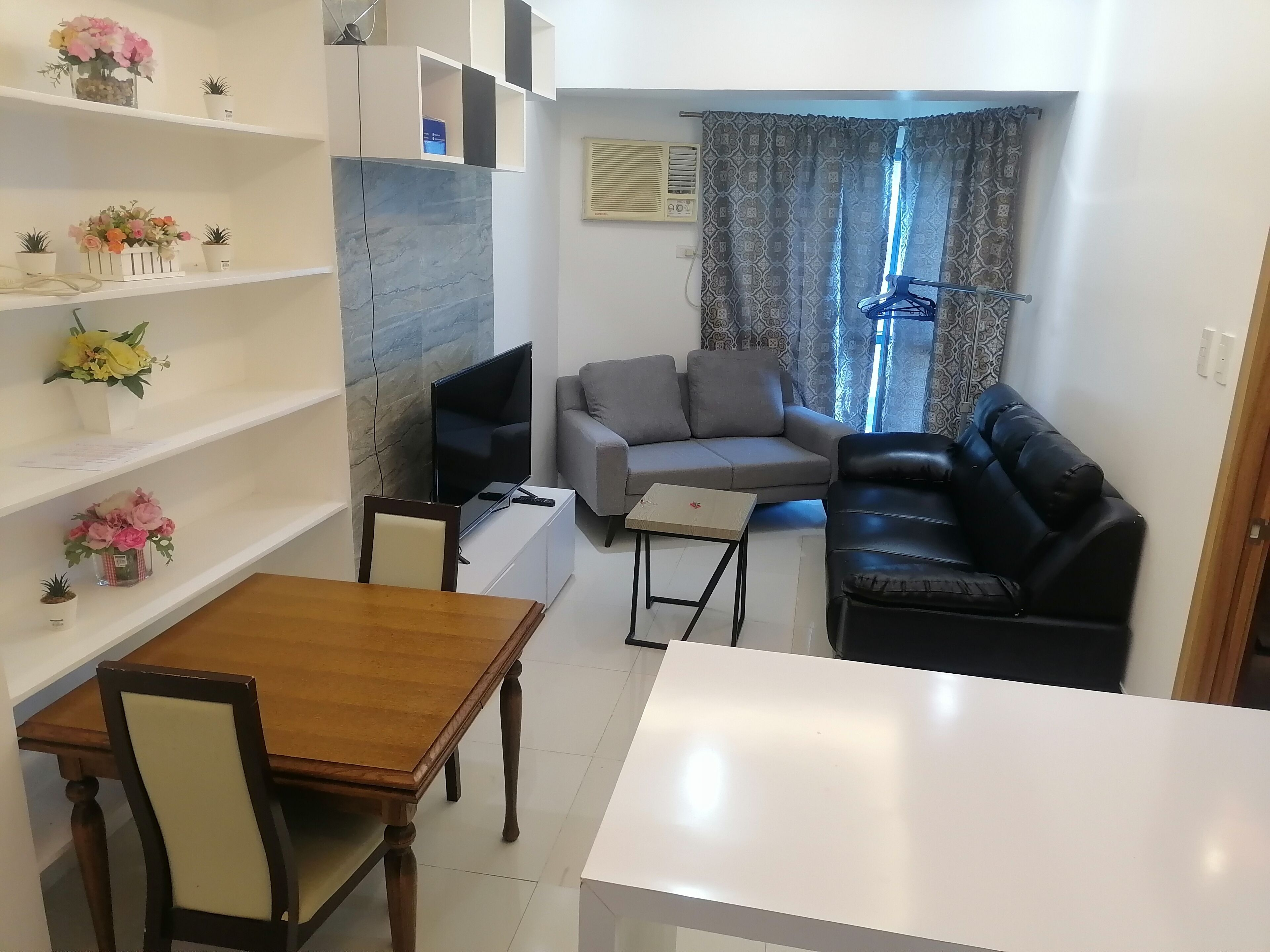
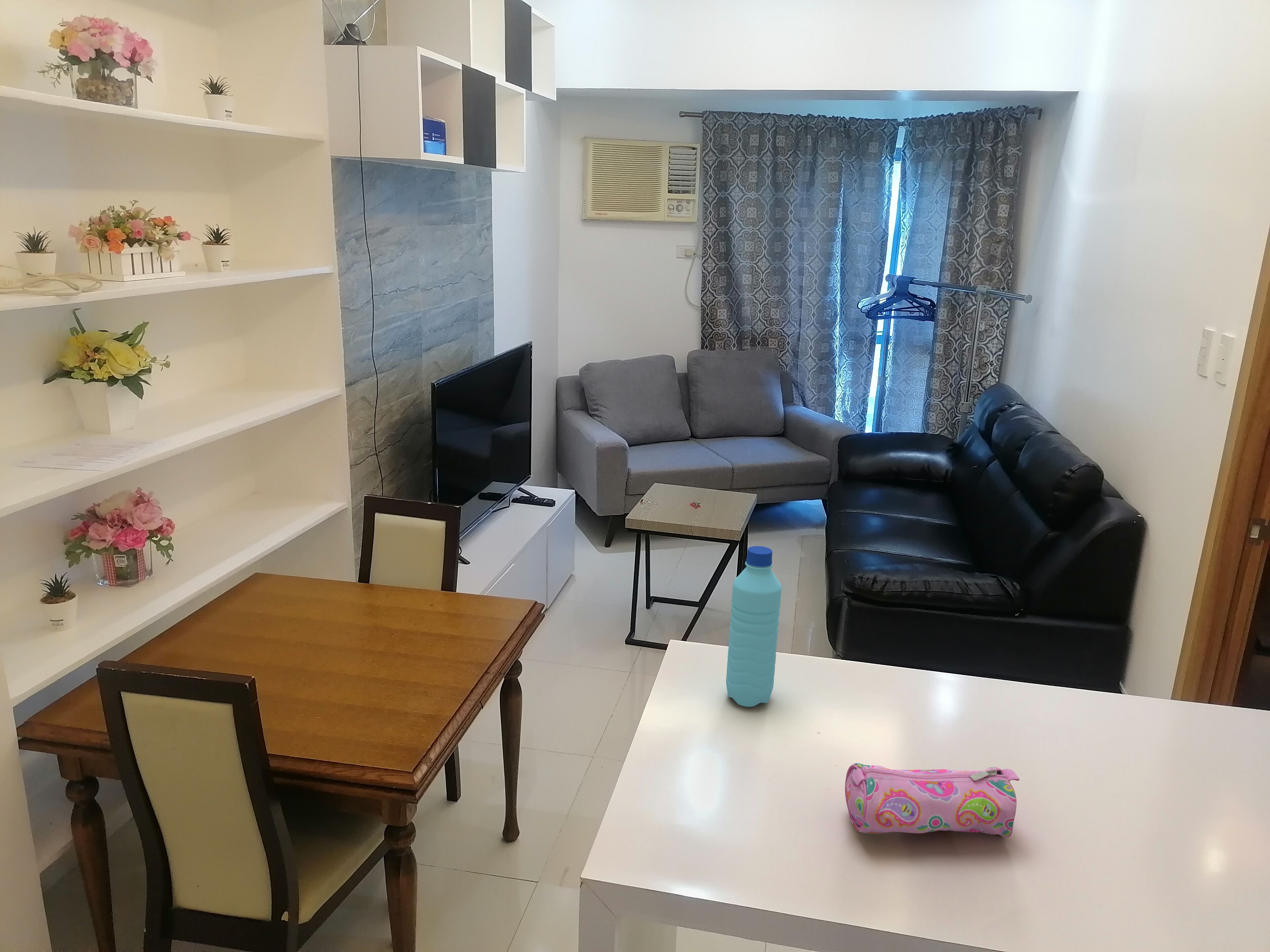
+ water bottle [726,546,782,707]
+ pencil case [845,763,1020,837]
